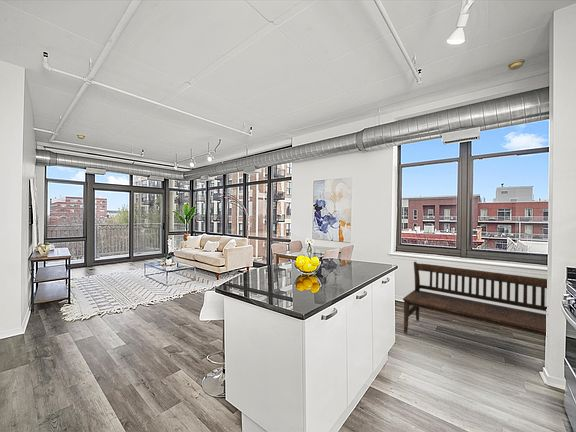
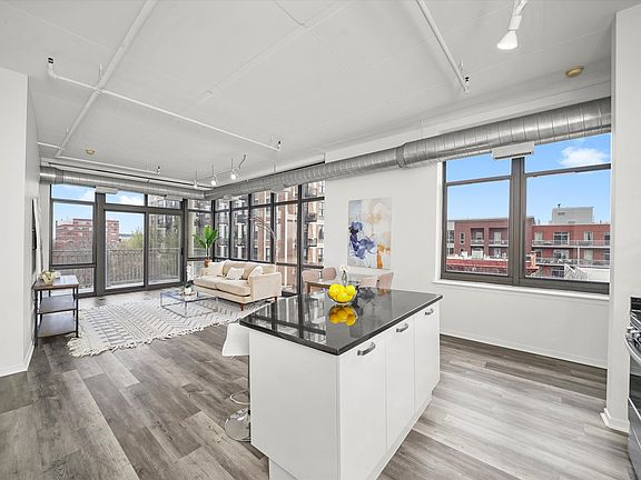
- bench [402,261,548,337]
